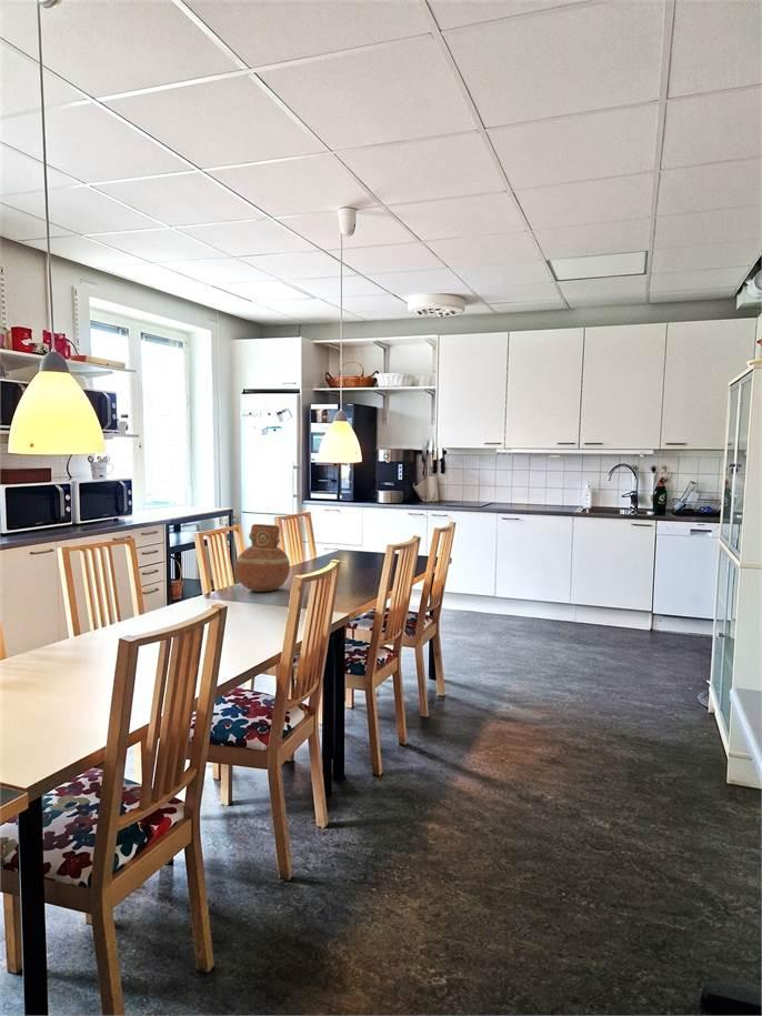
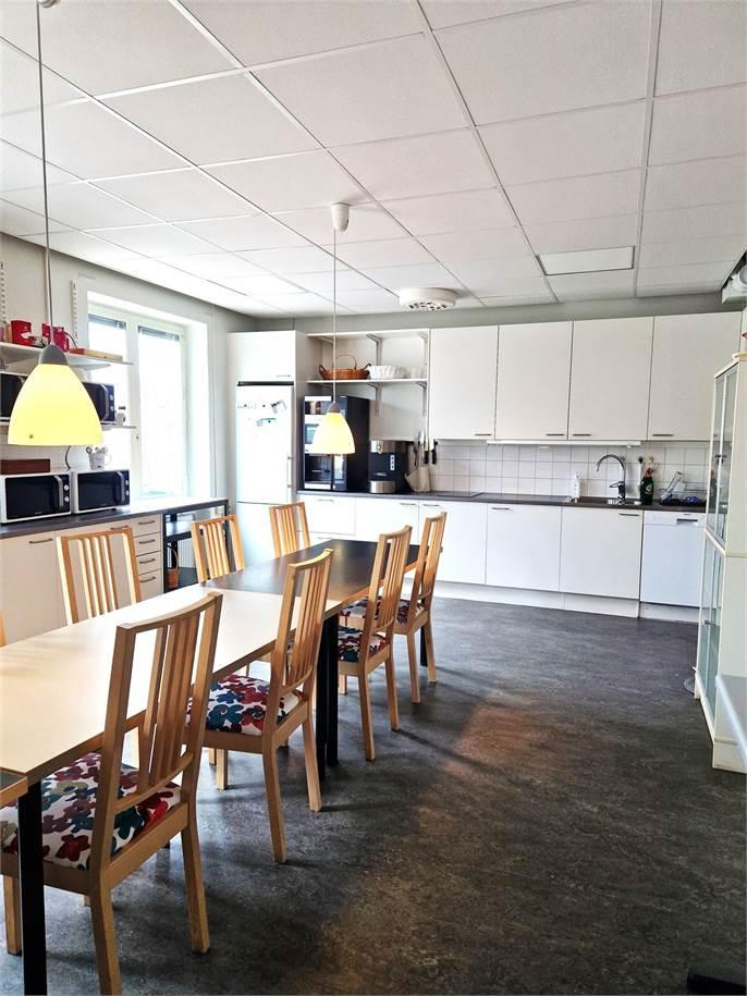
- vase [234,523,291,593]
